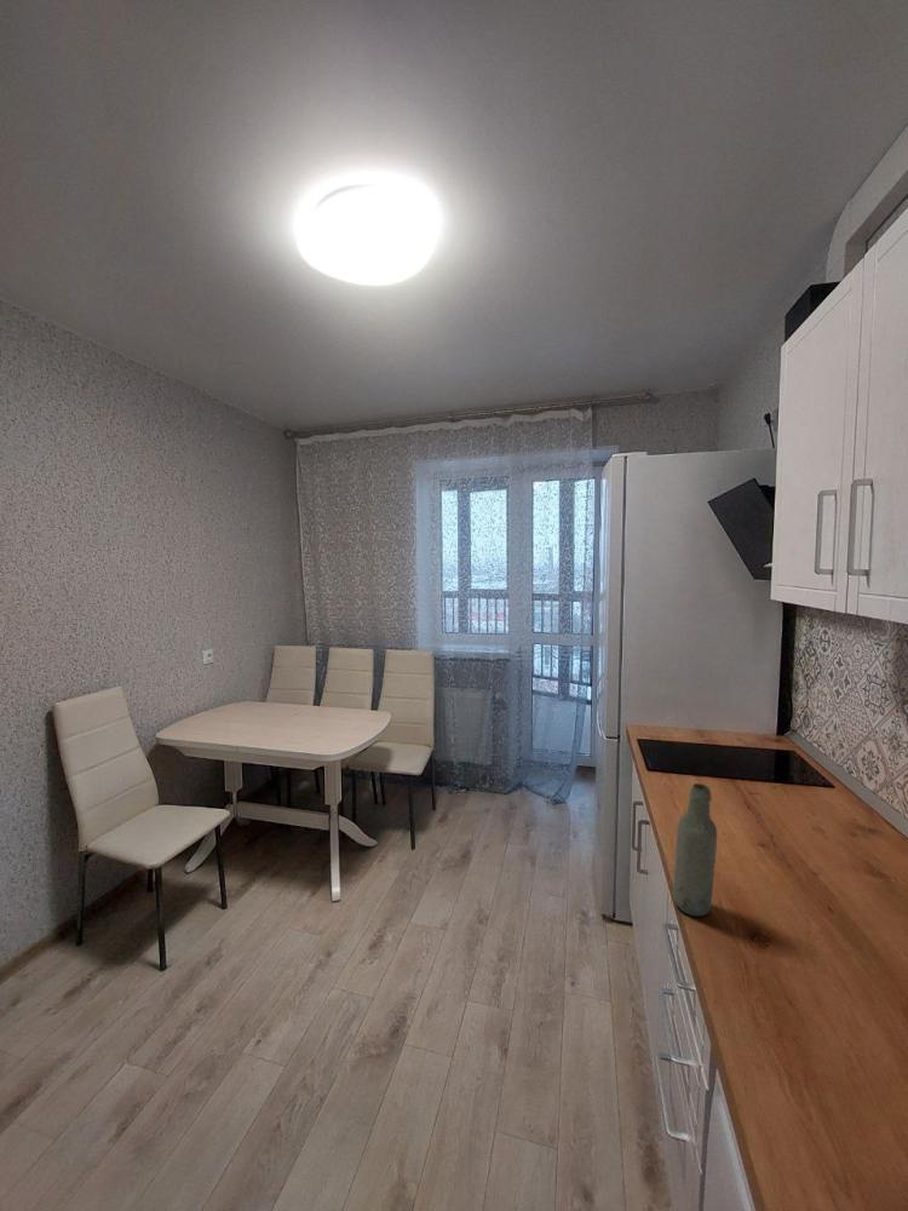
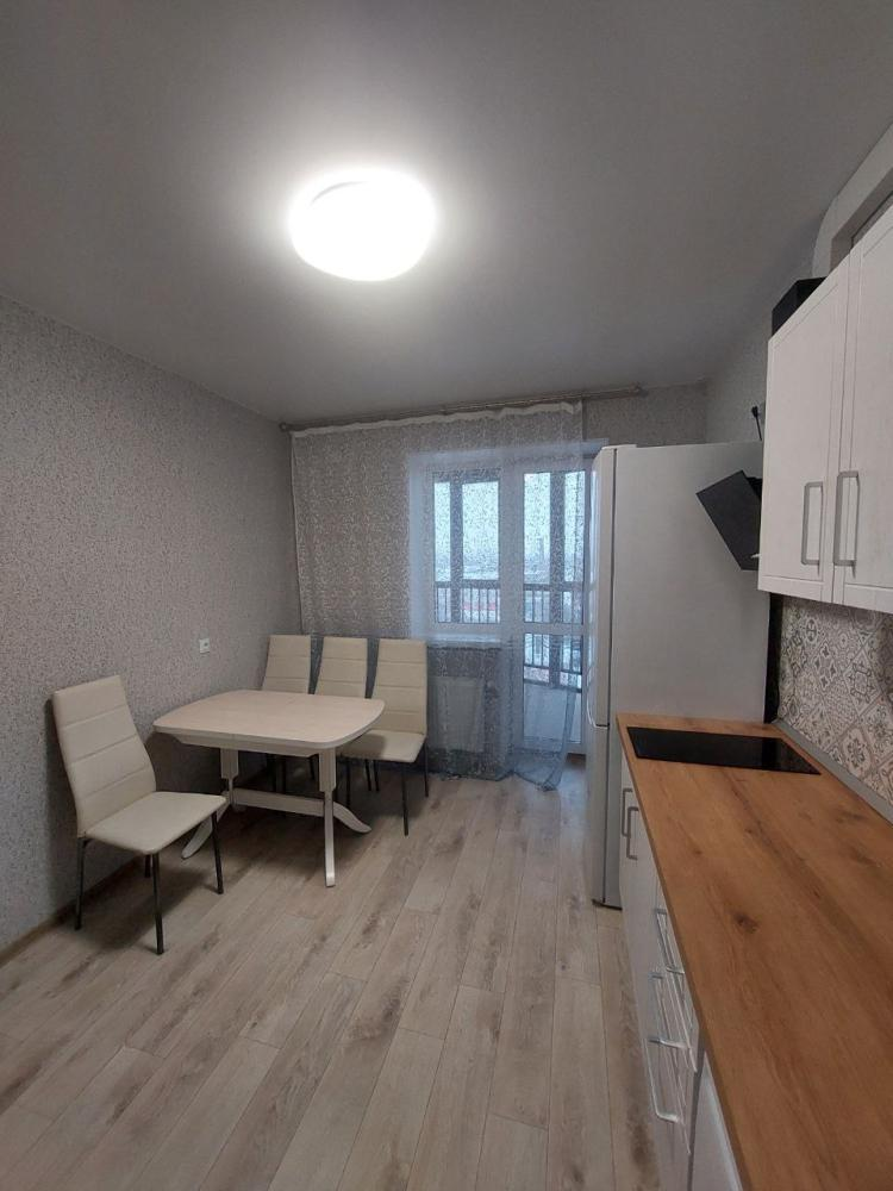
- bottle [672,782,718,917]
